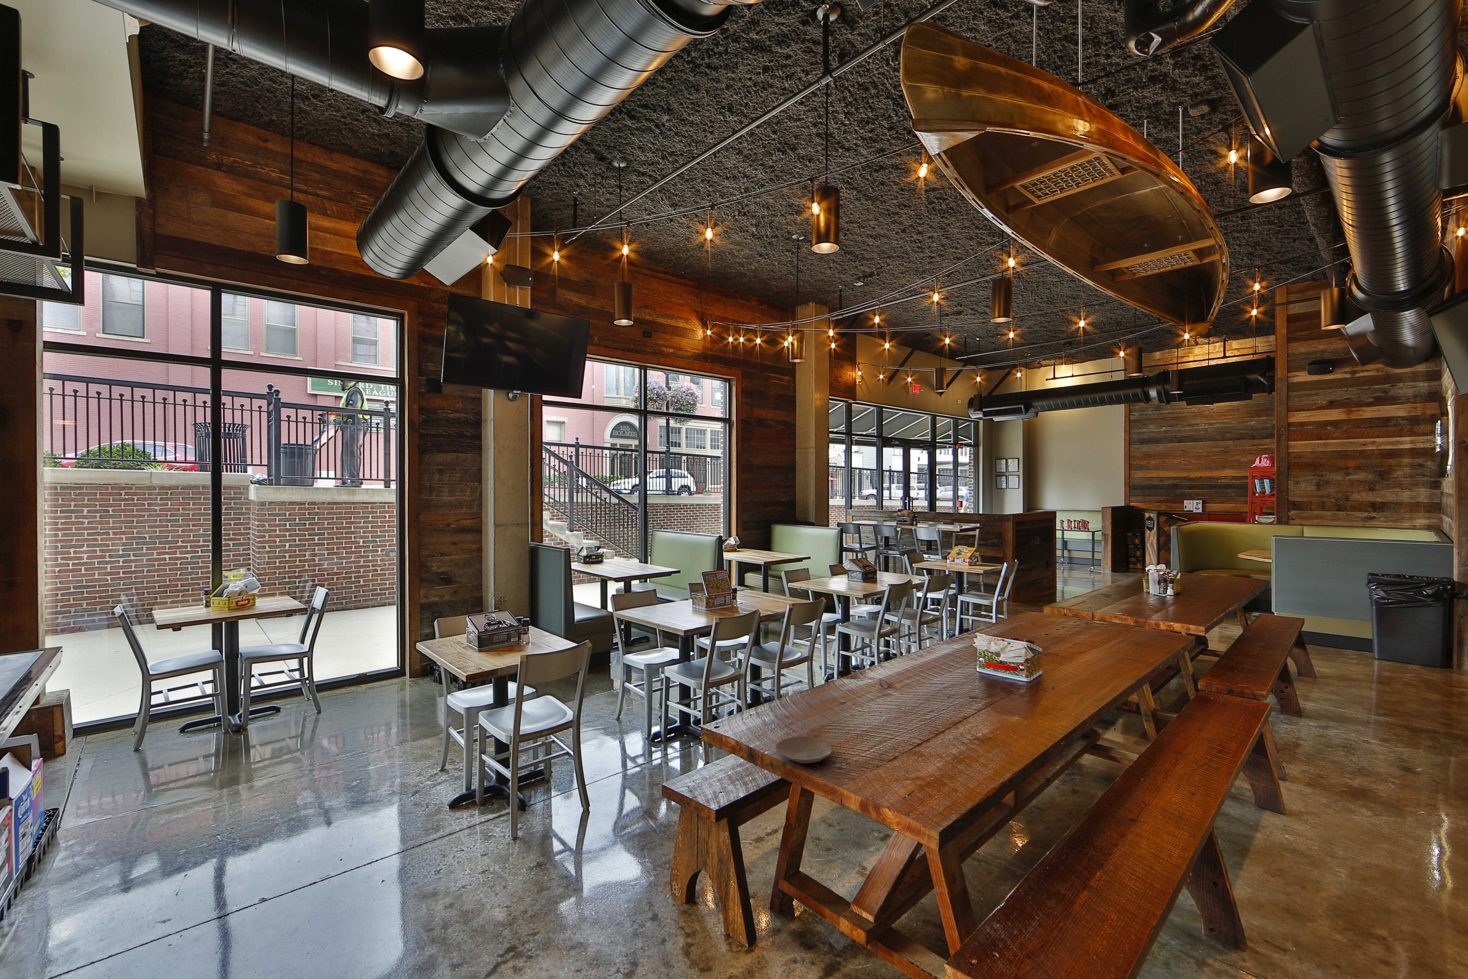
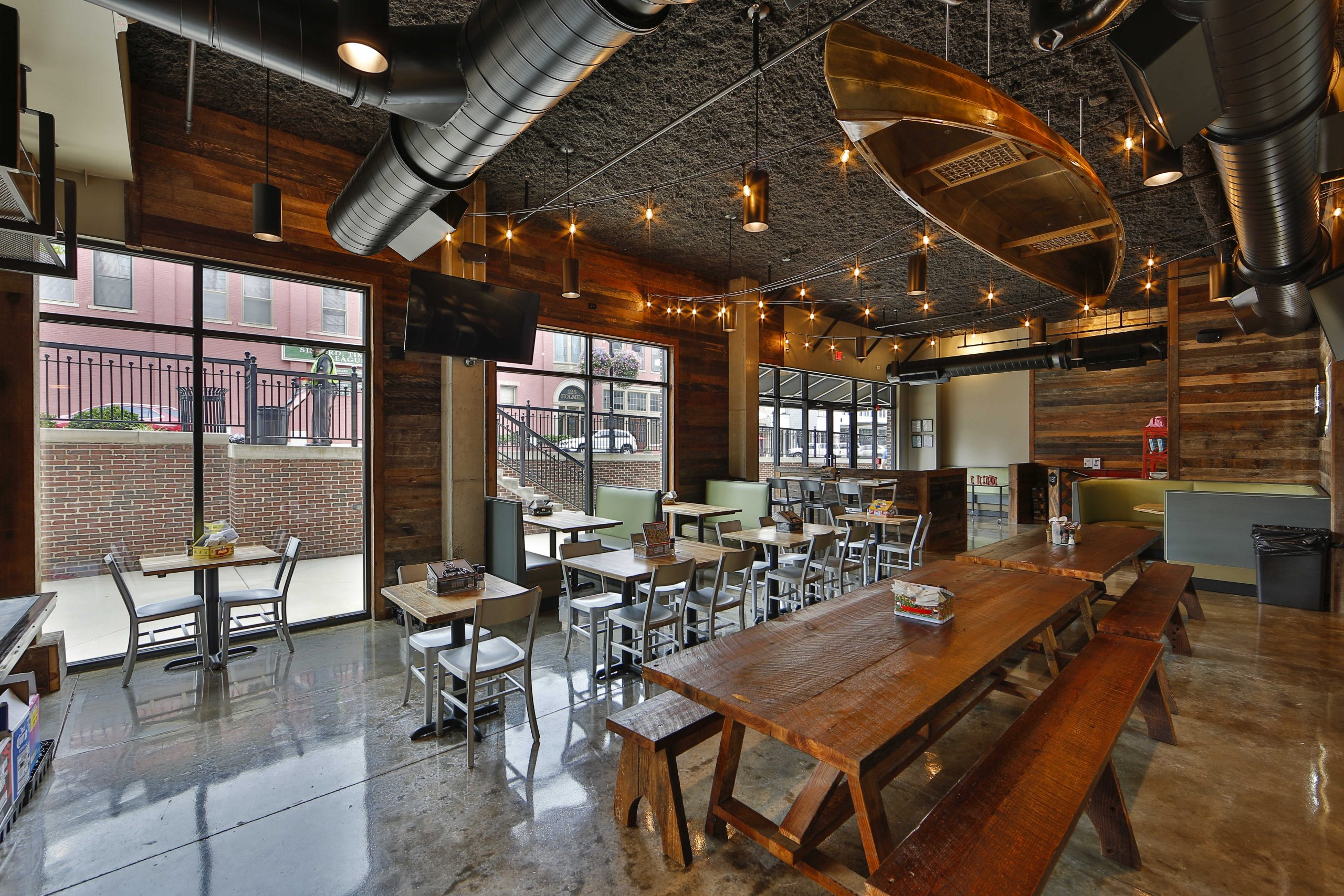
- plate [774,735,832,764]
